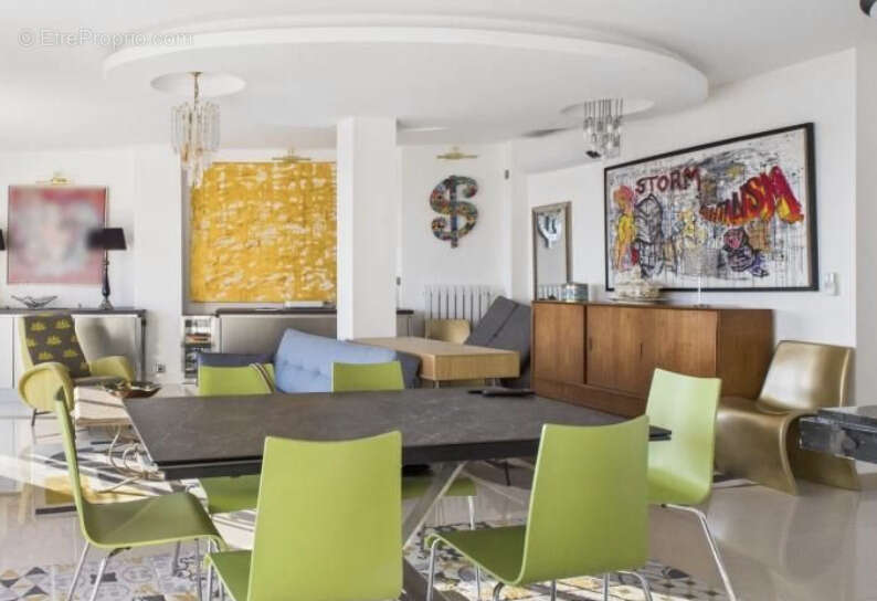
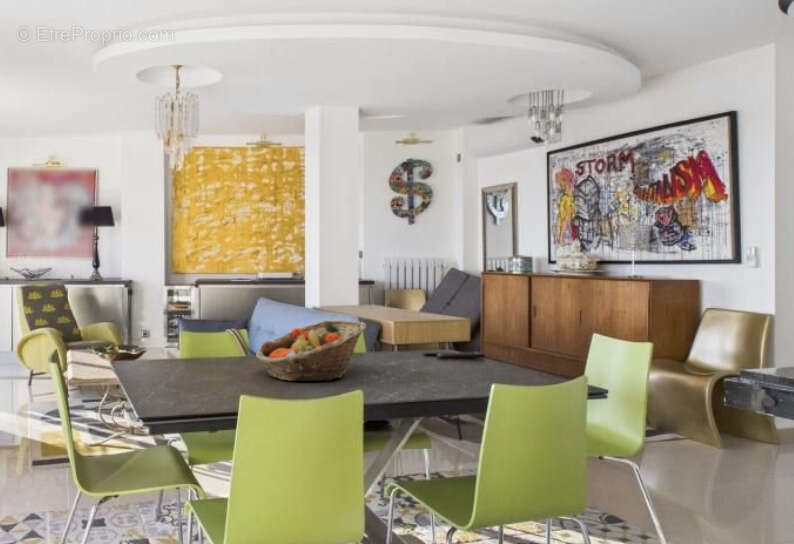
+ fruit basket [255,319,367,382]
